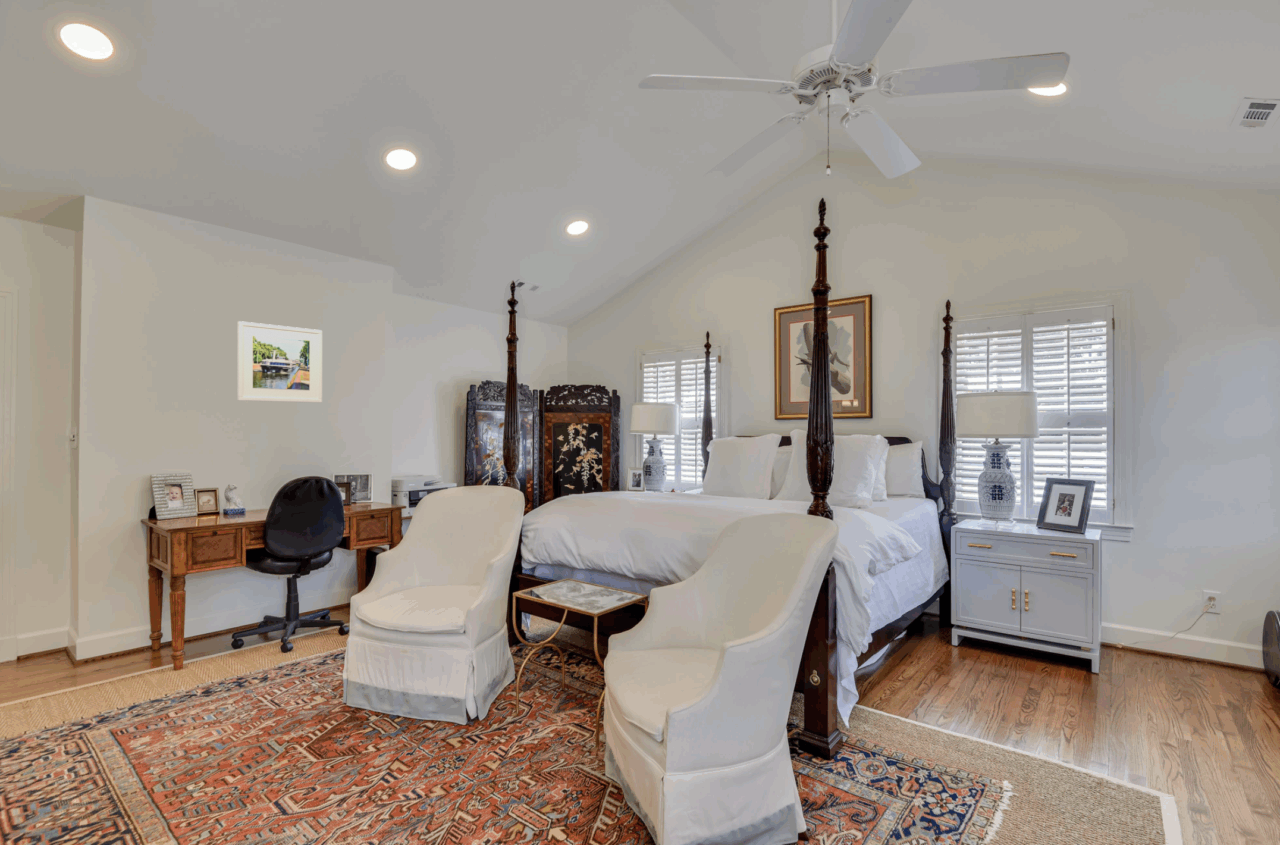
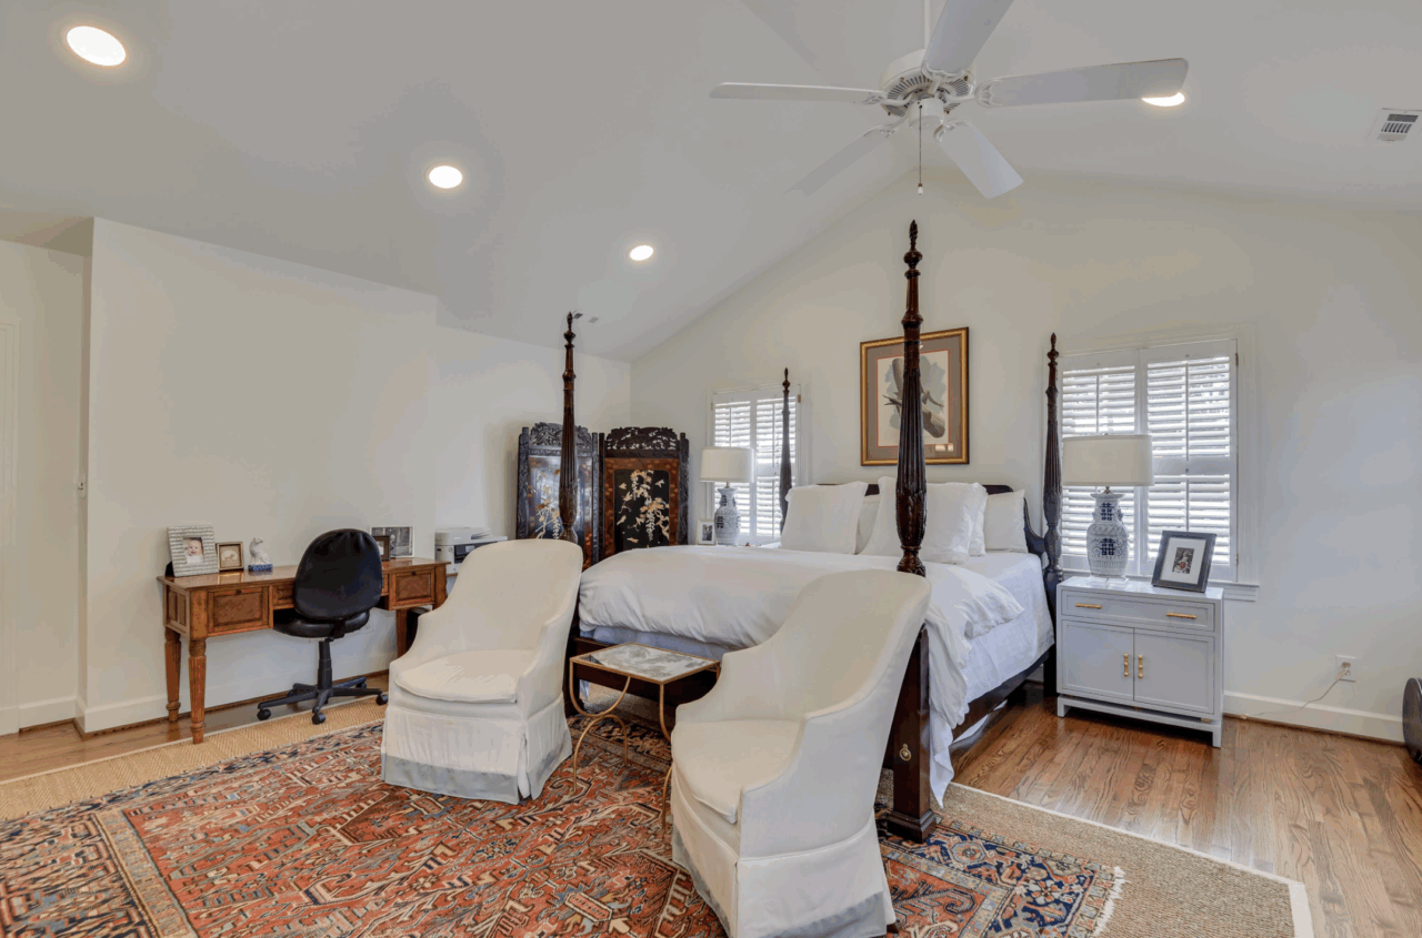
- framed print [237,320,323,404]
